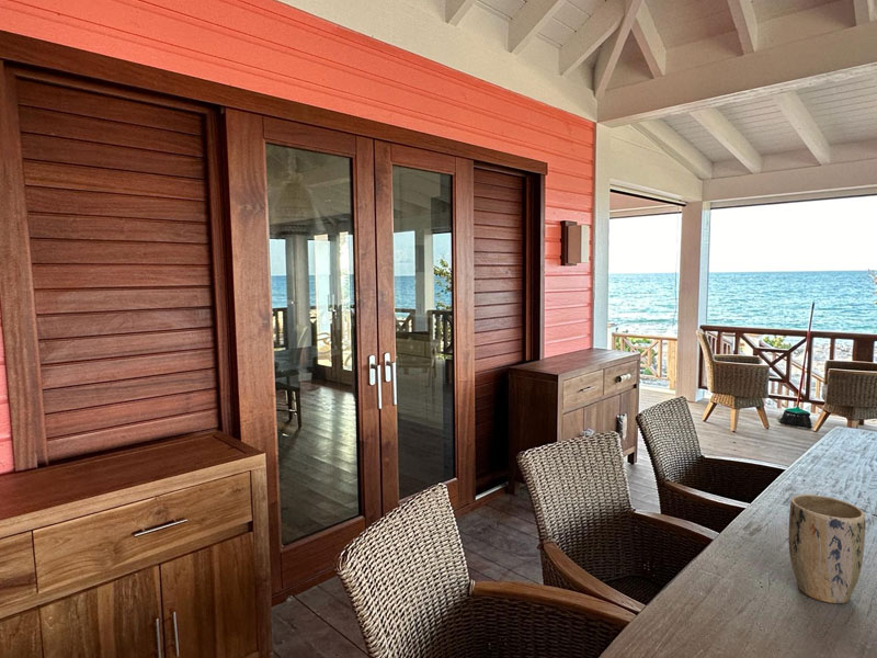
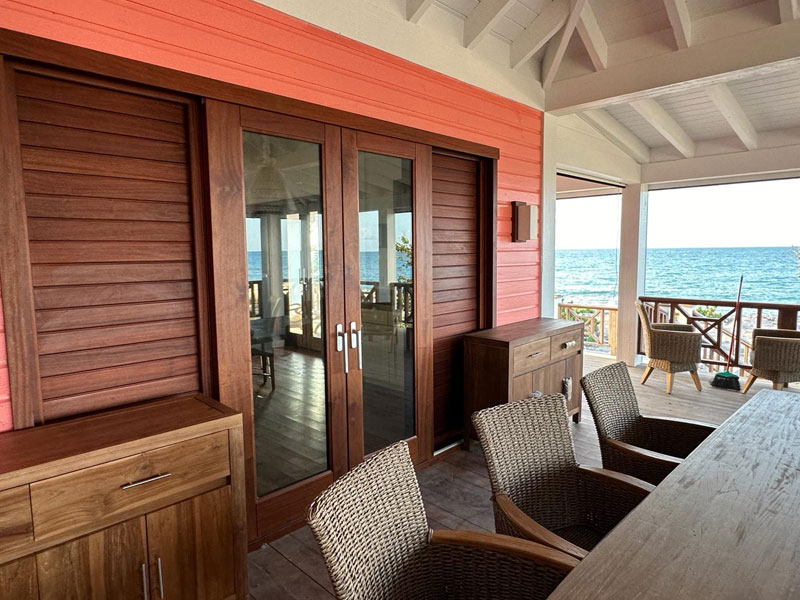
- plant pot [787,494,866,604]
